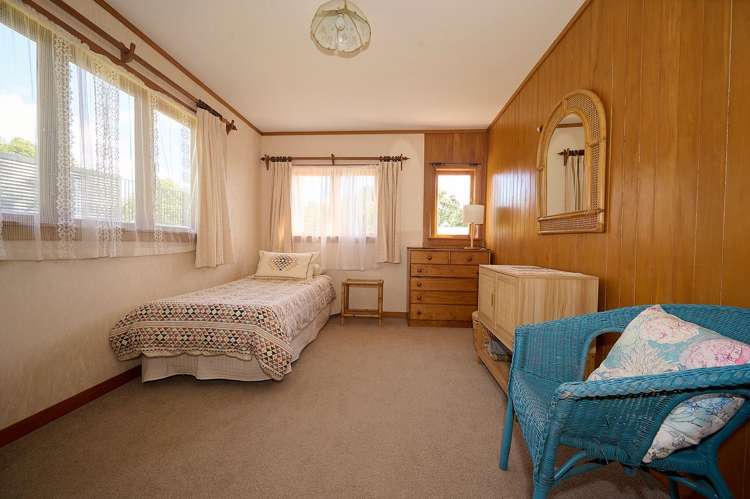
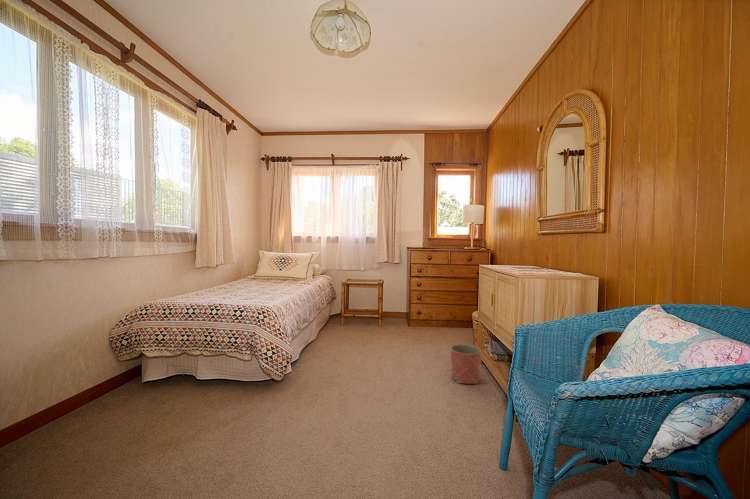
+ planter [450,343,482,385]
